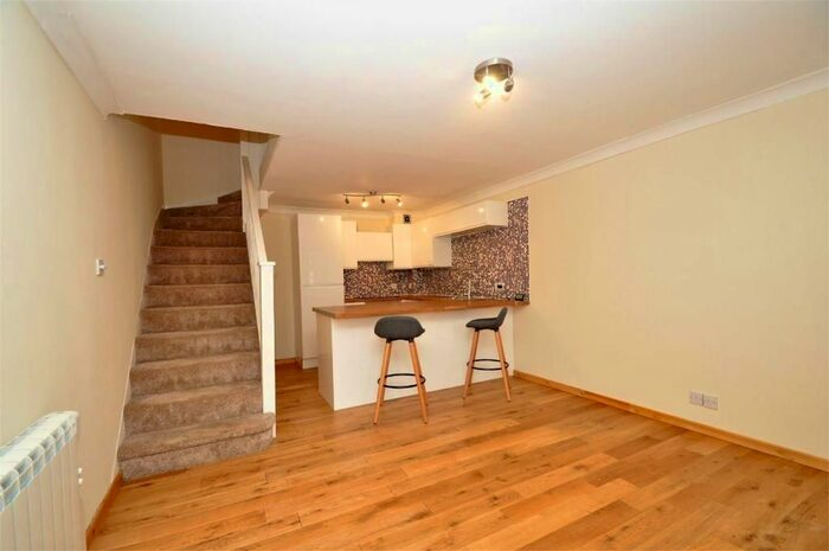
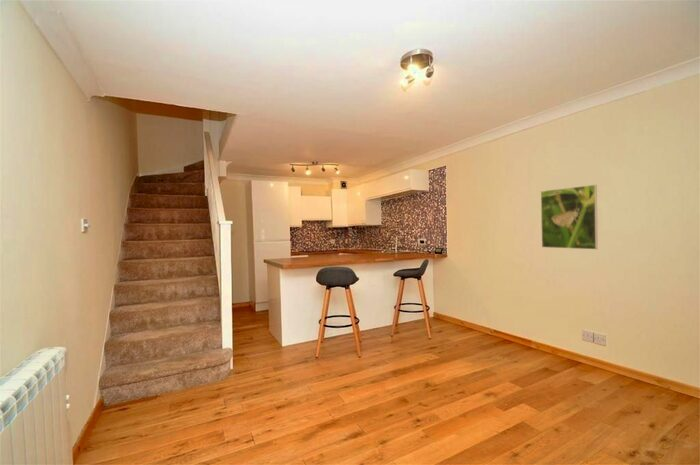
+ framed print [540,184,599,250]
